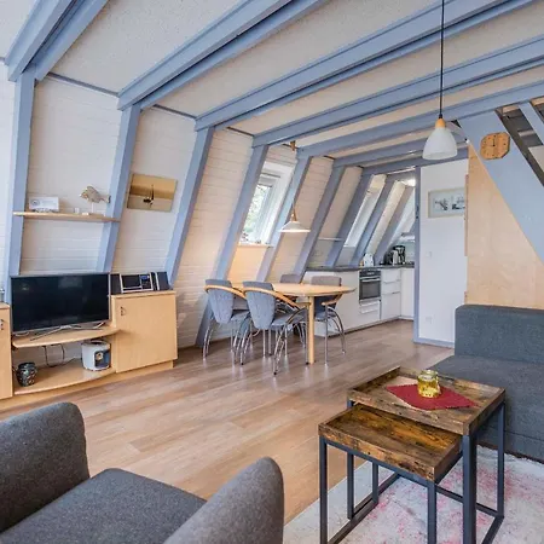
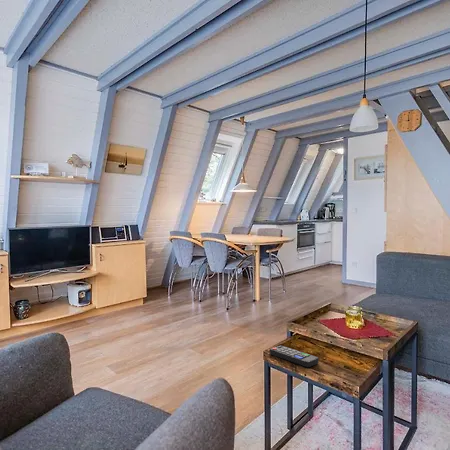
+ remote control [269,345,319,368]
